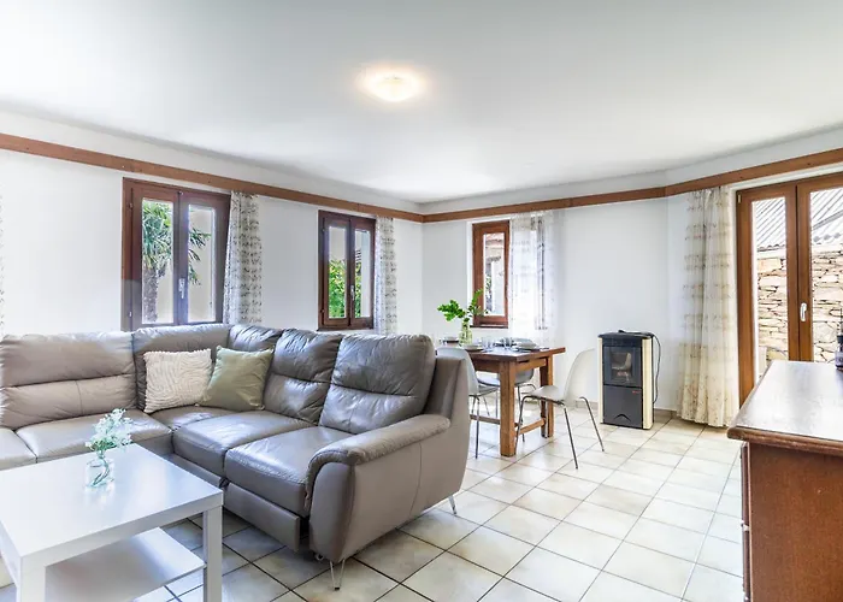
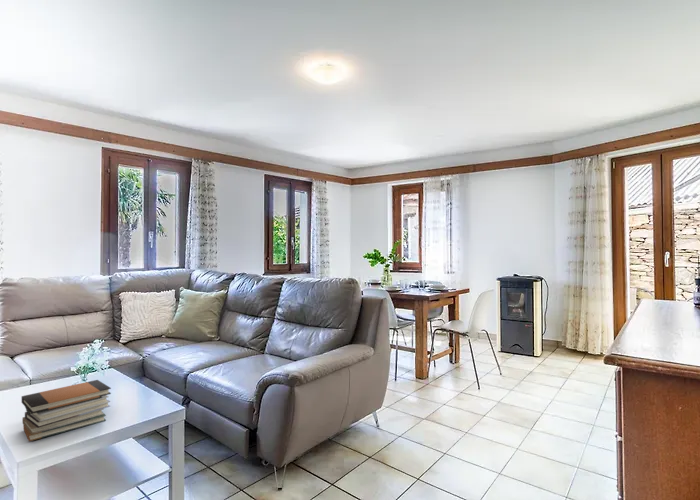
+ book stack [21,379,112,442]
